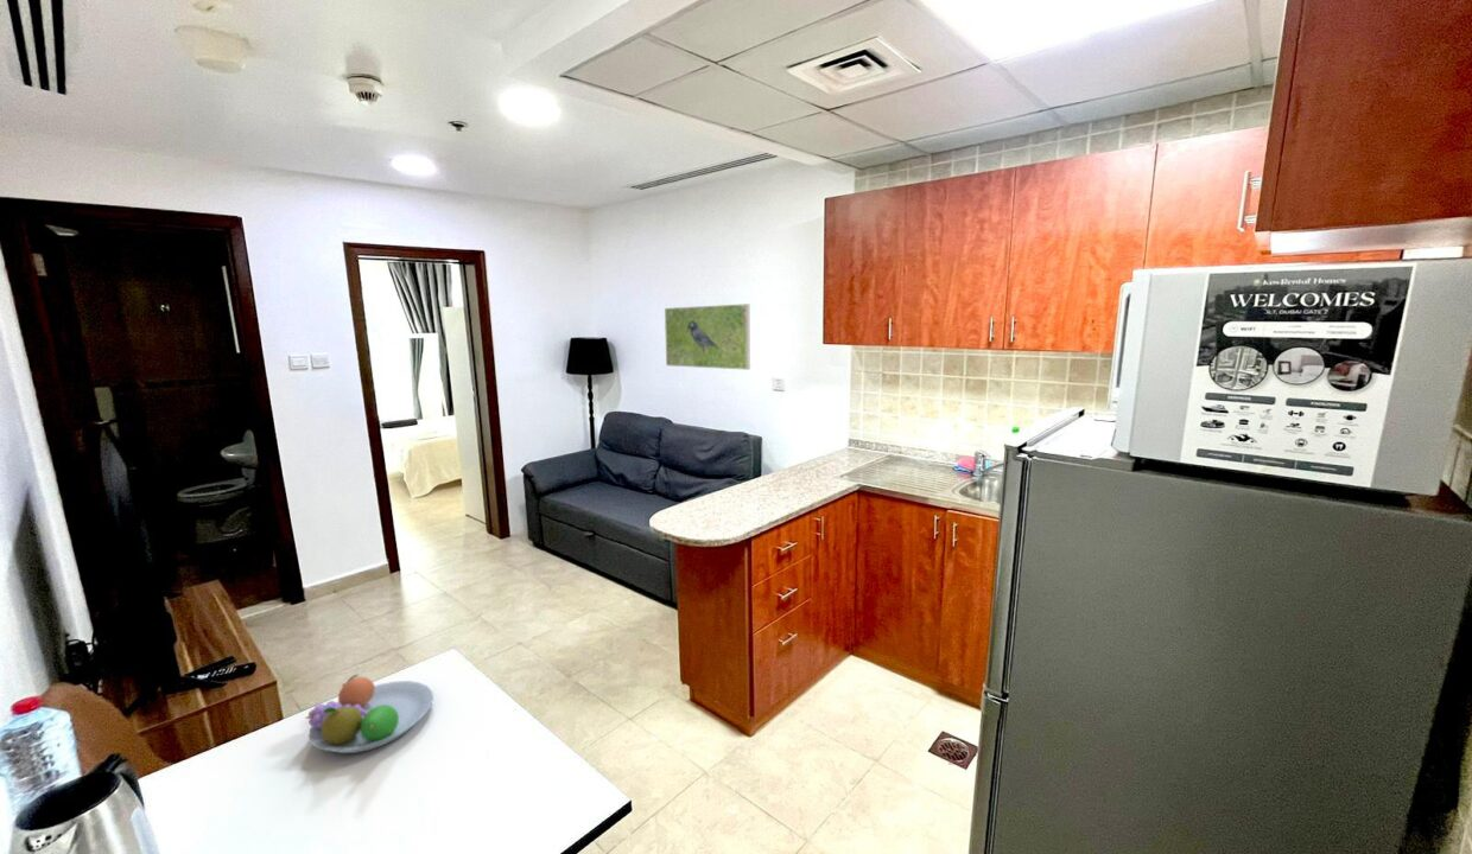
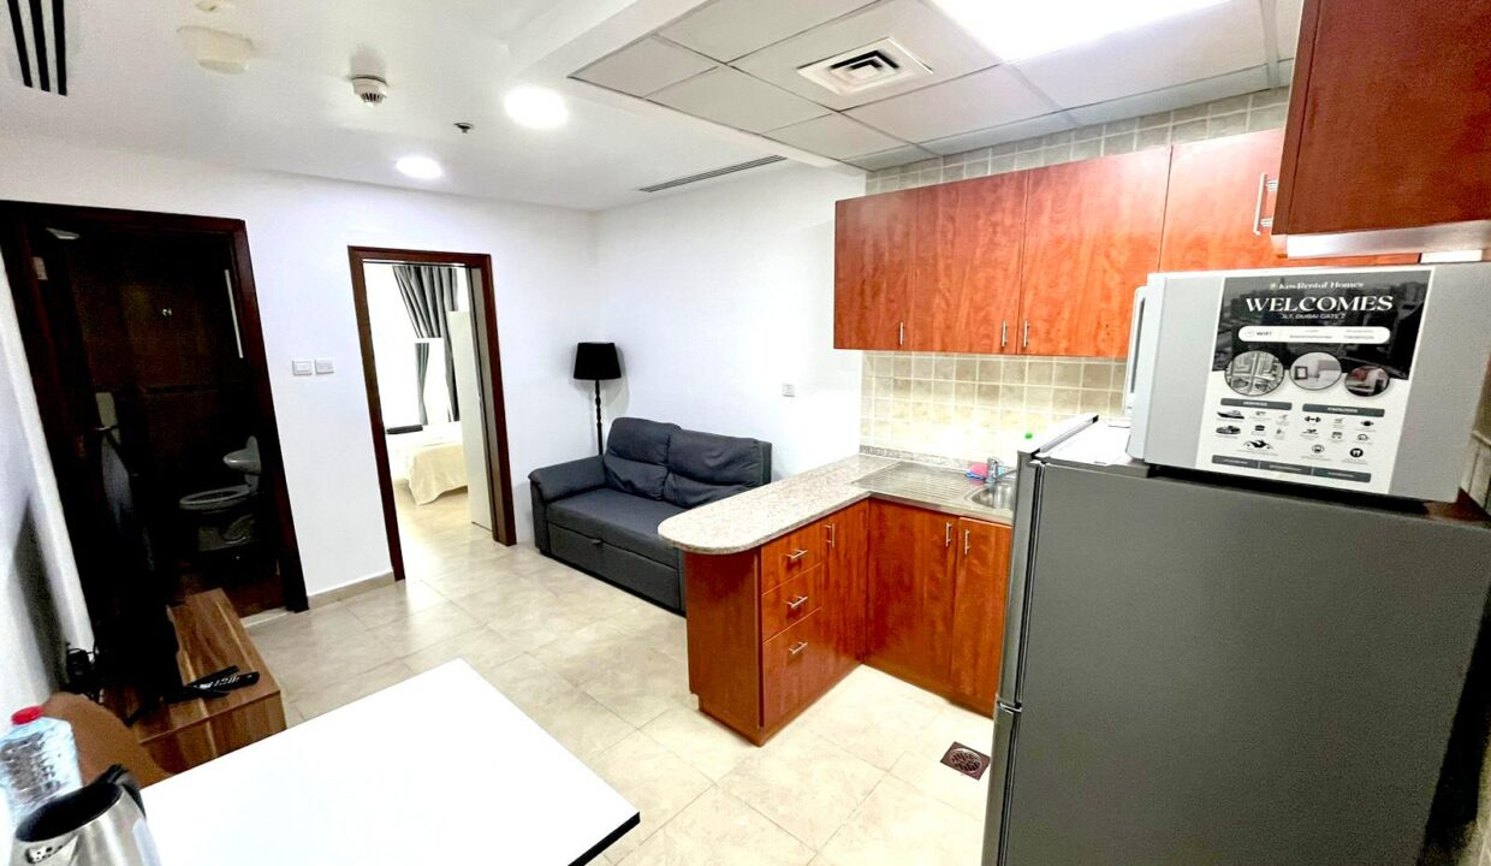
- fruit bowl [305,674,434,754]
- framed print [664,302,751,371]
